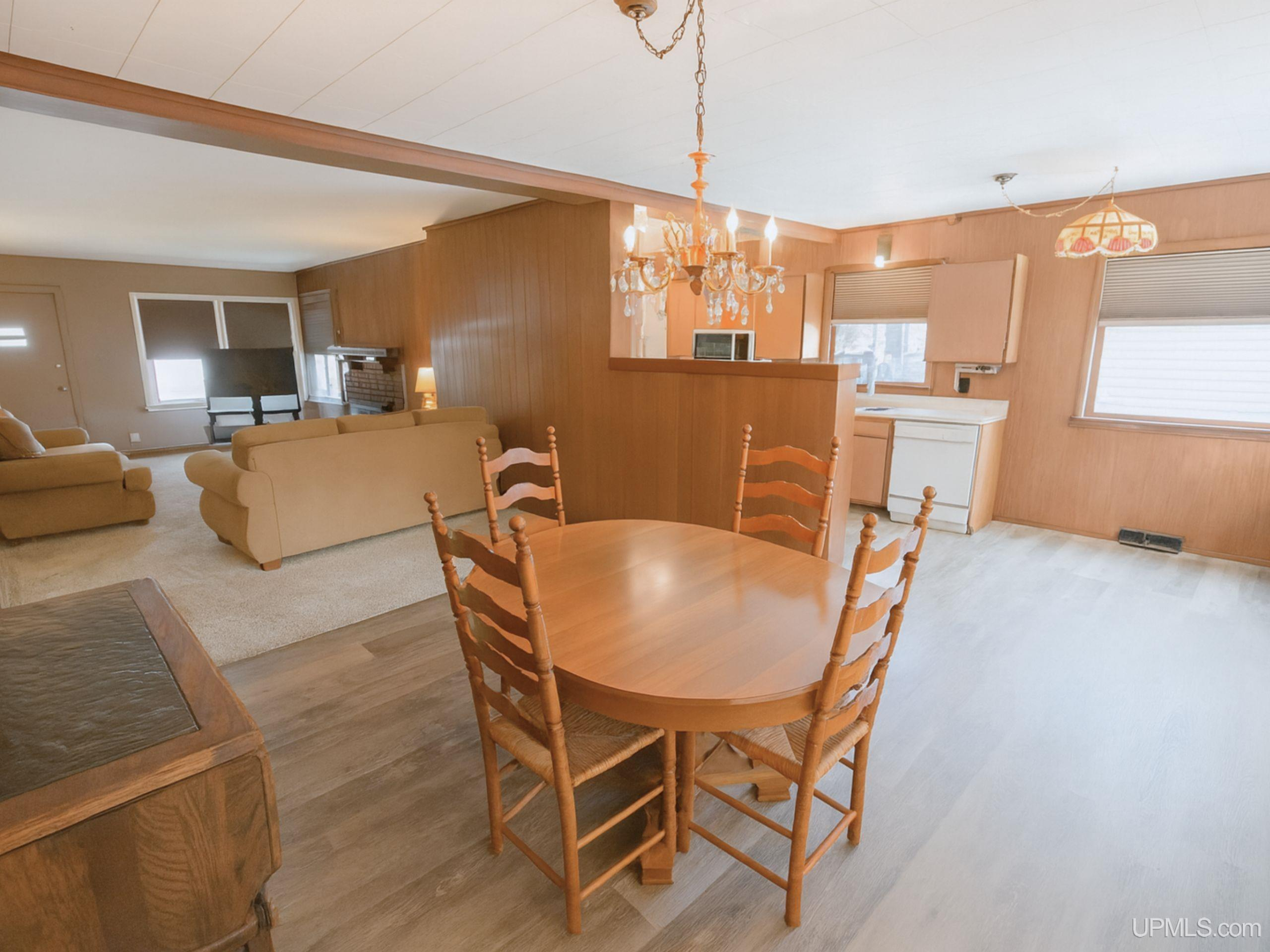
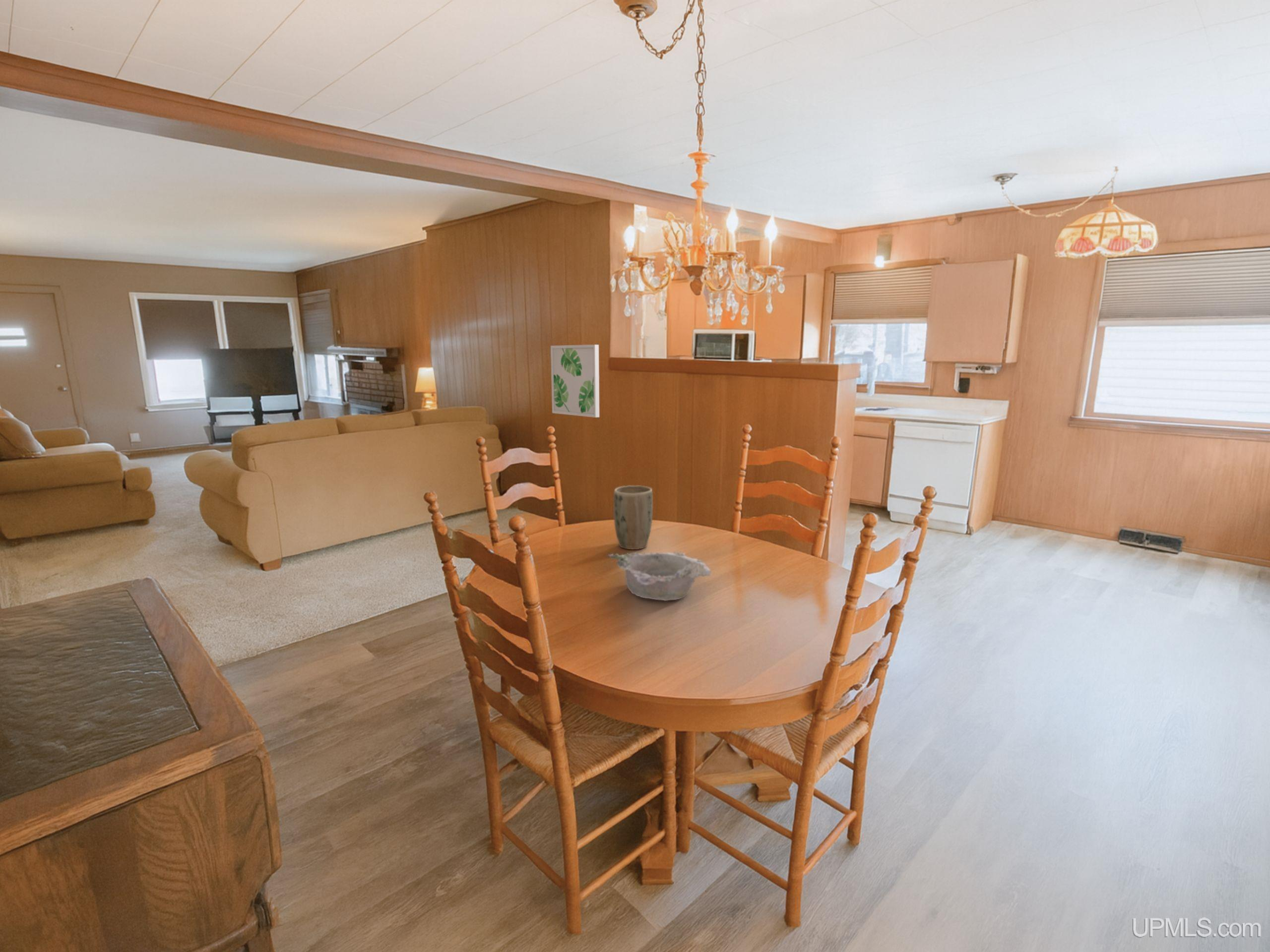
+ bowl [606,551,711,601]
+ wall art [550,344,600,418]
+ plant pot [613,485,653,550]
